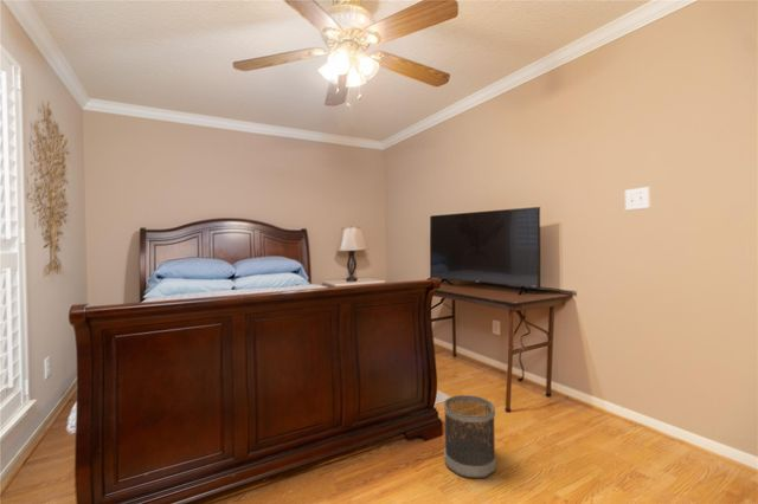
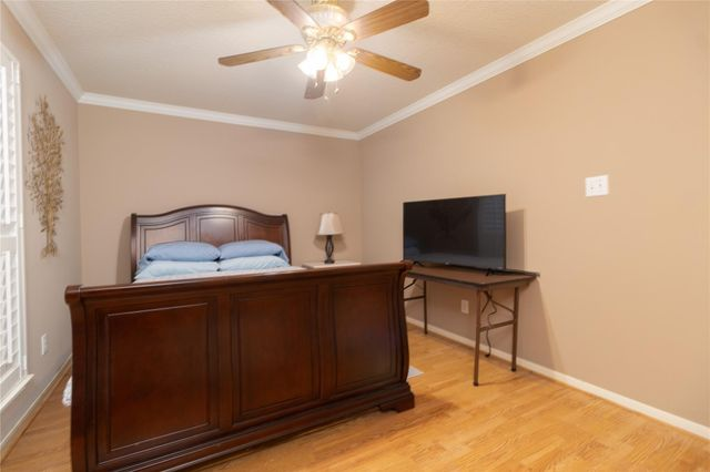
- wastebasket [443,394,497,479]
